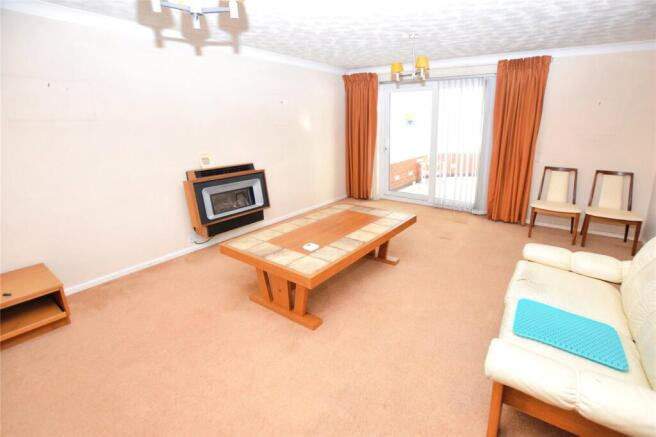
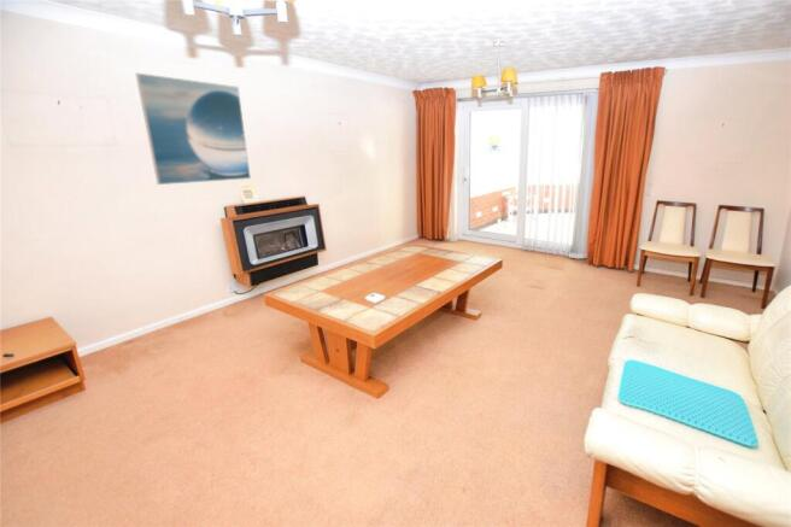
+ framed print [135,72,252,186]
